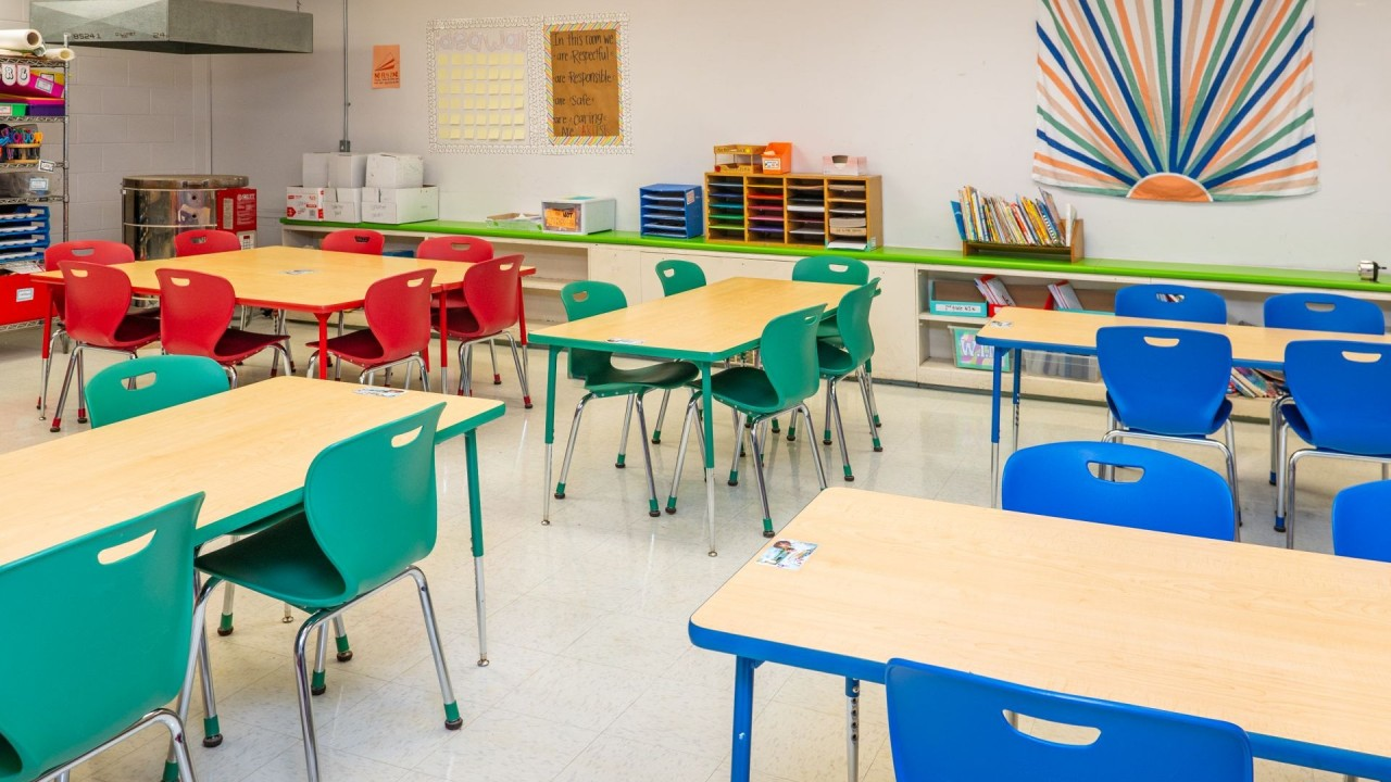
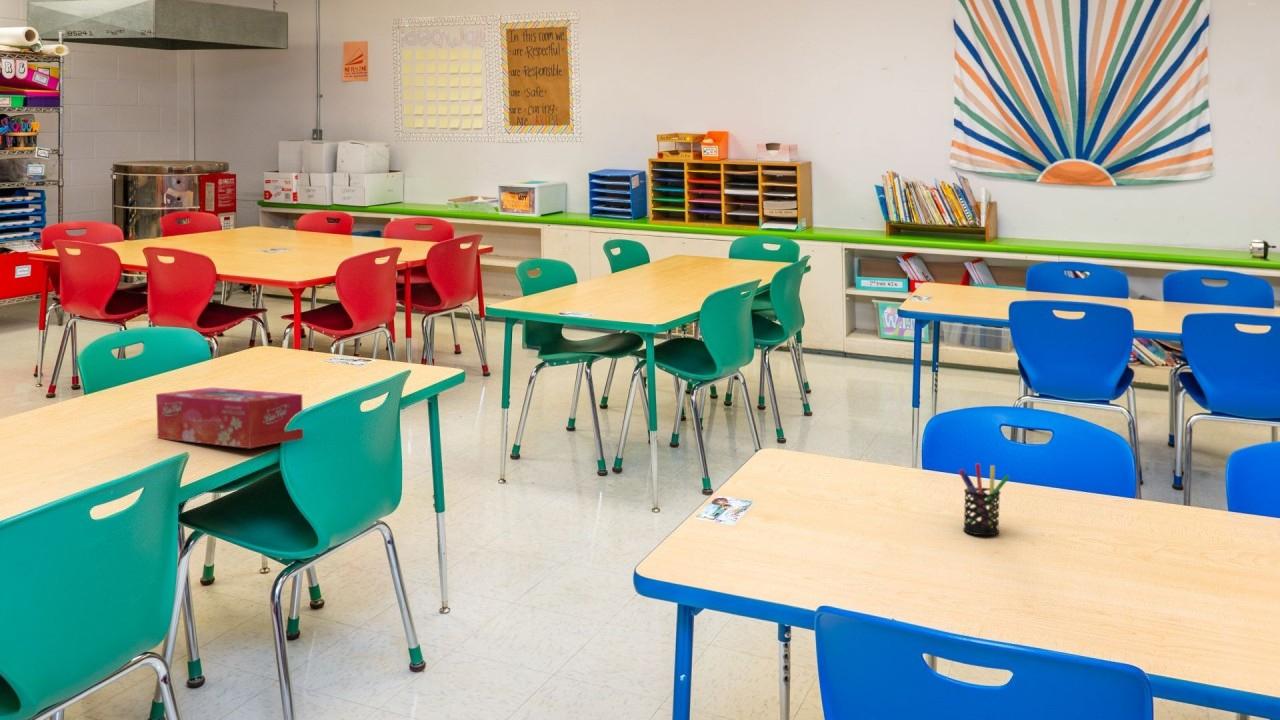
+ pen holder [957,462,1011,536]
+ tissue box [155,387,304,449]
